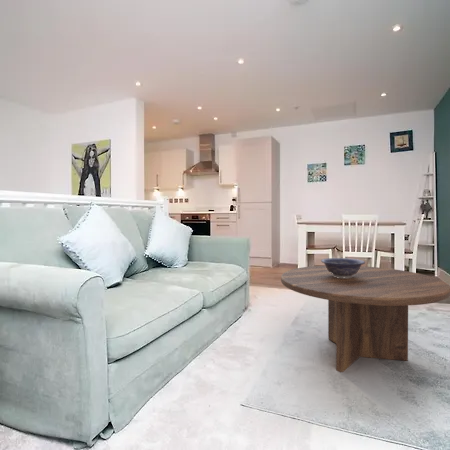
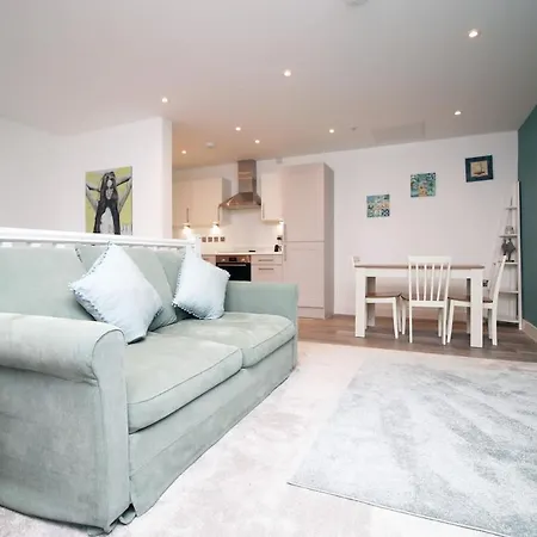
- decorative bowl [320,257,366,278]
- coffee table [280,265,450,373]
